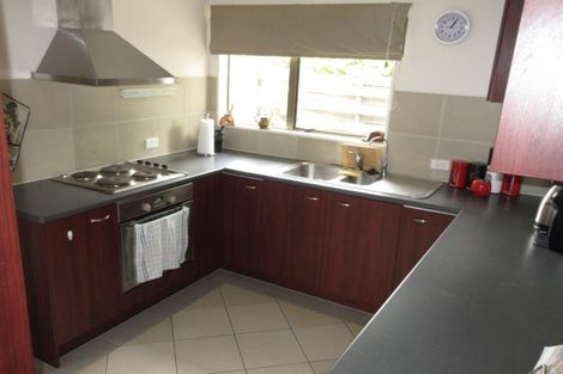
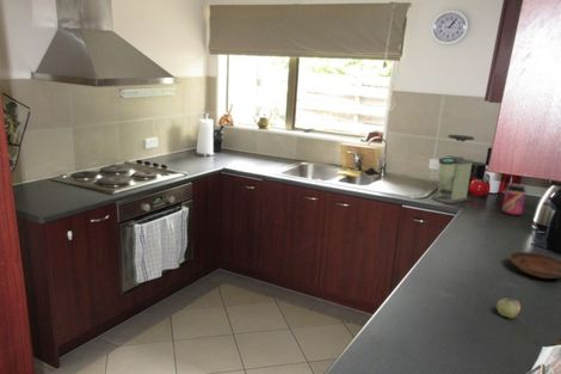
+ coffee grinder [431,134,475,204]
+ bowl [507,251,561,280]
+ jar [500,183,528,216]
+ apple [495,298,522,320]
